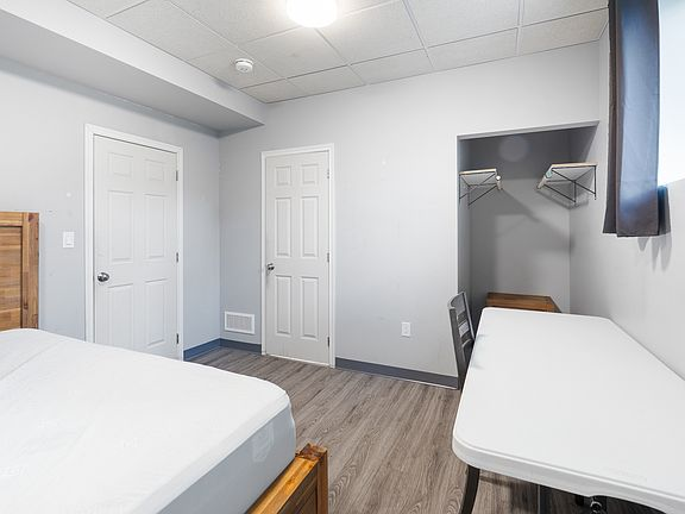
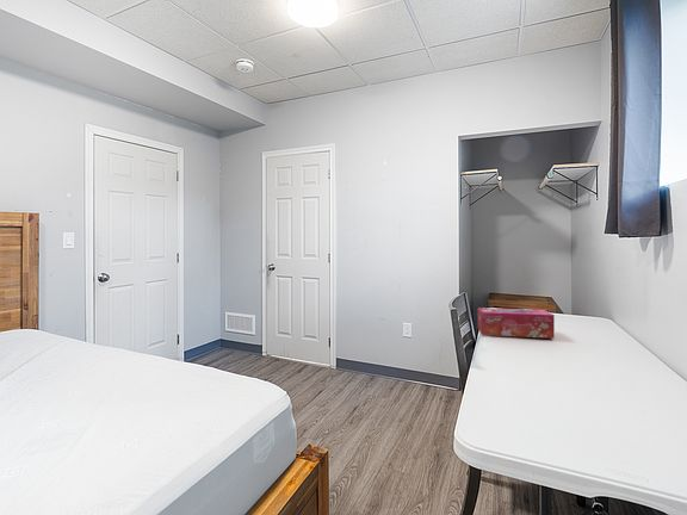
+ tissue box [477,306,556,340]
